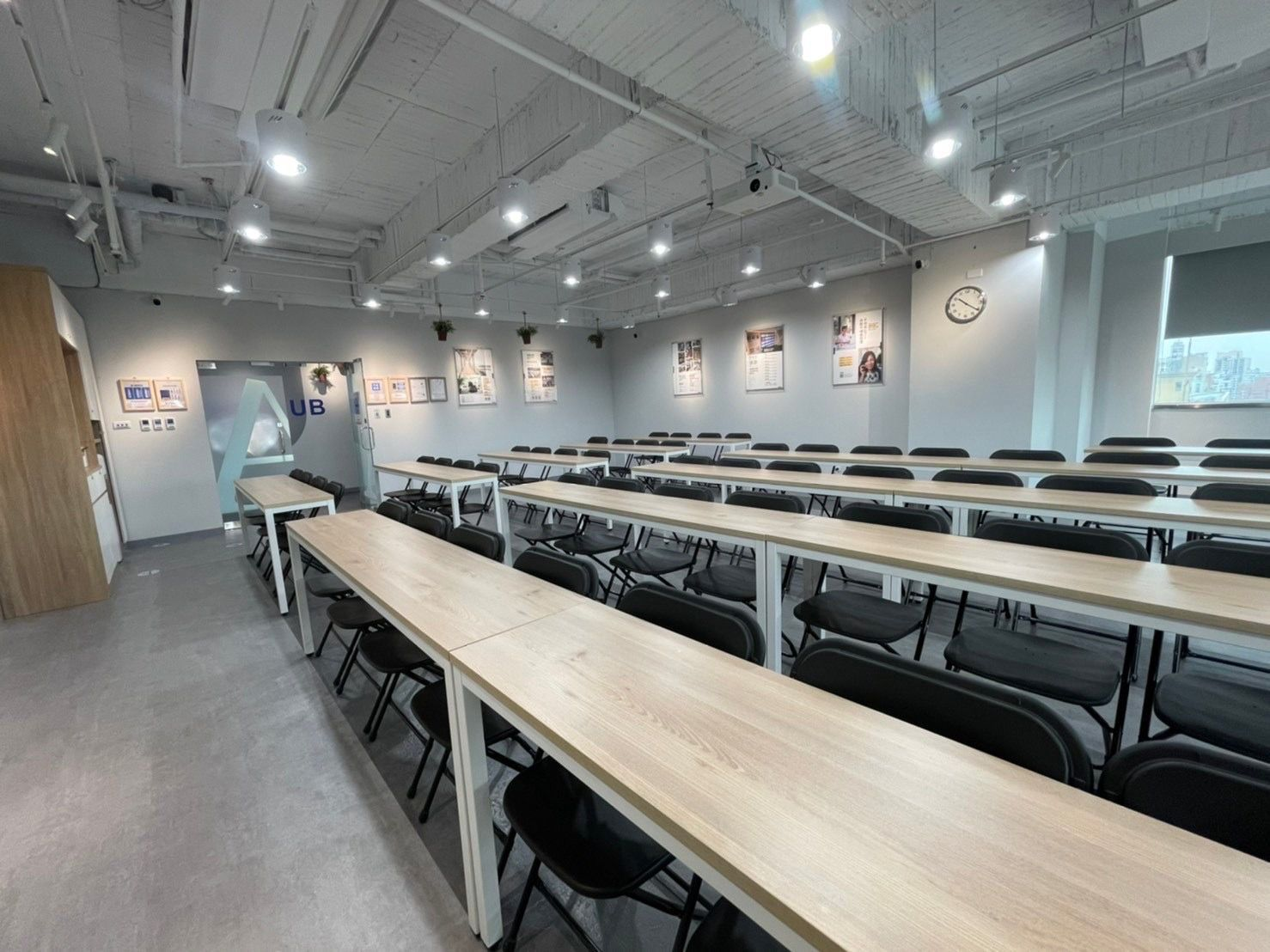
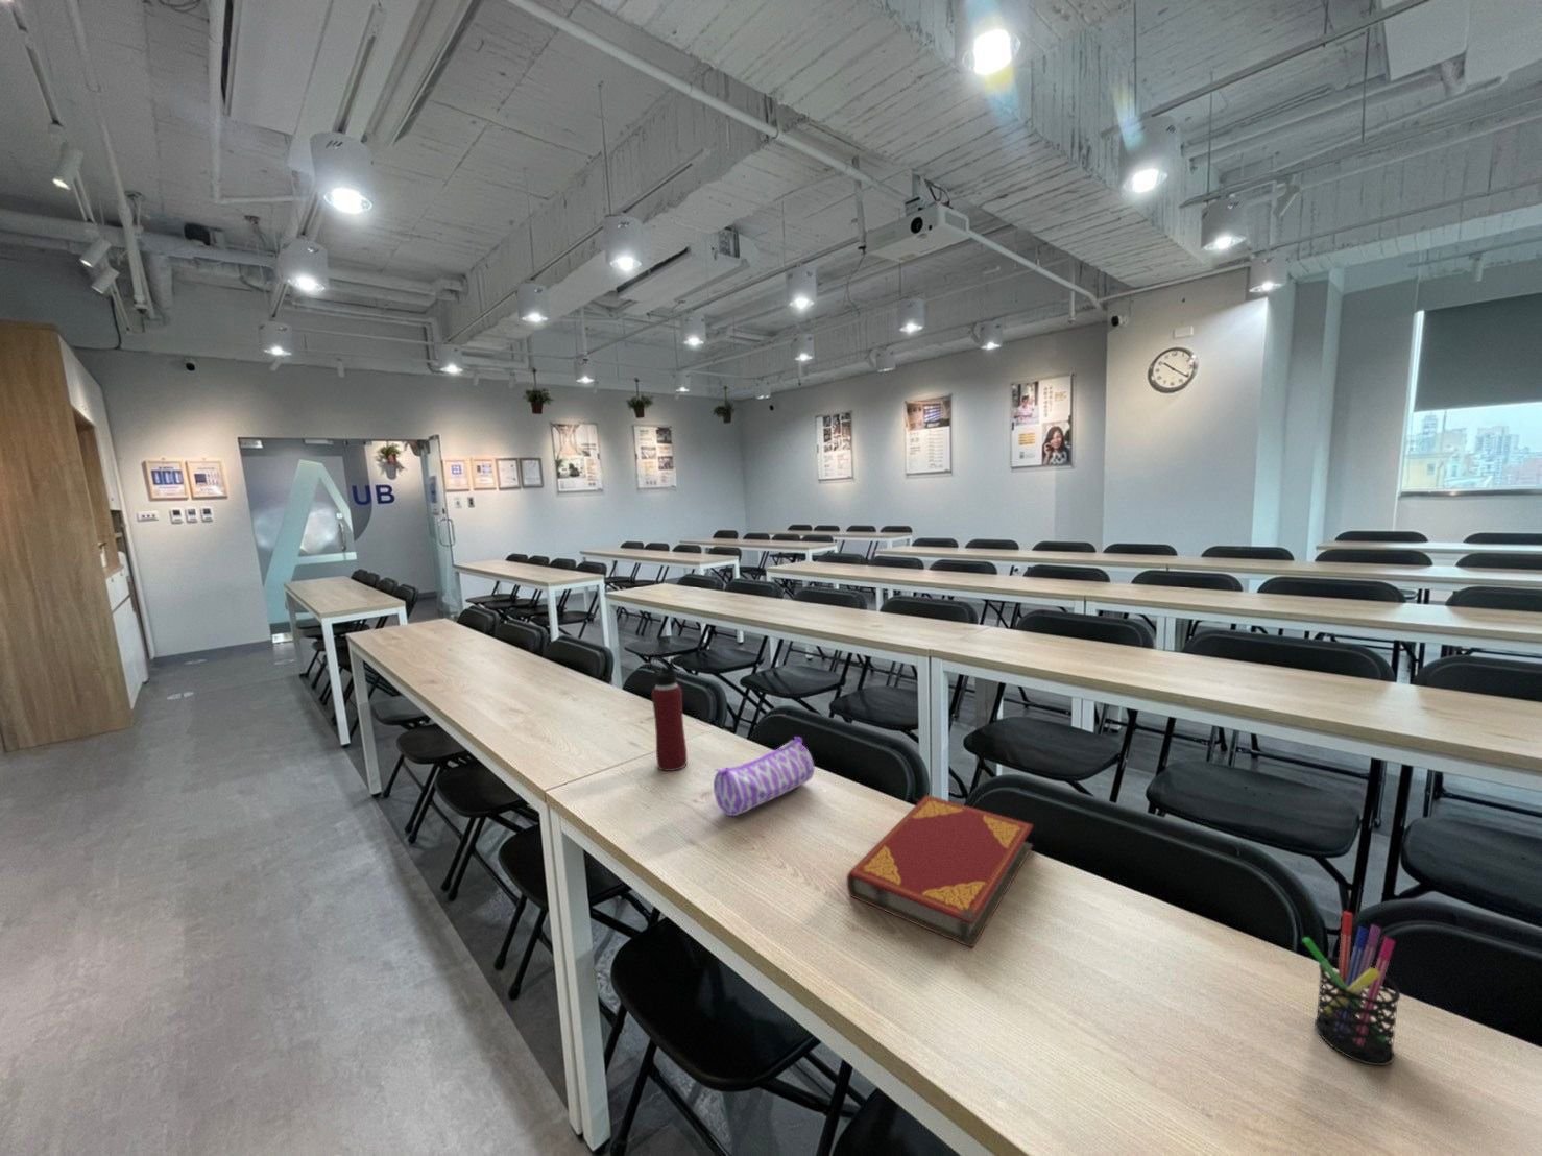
+ pen holder [1302,909,1401,1066]
+ water bottle [648,656,688,772]
+ hardback book [846,794,1034,950]
+ pencil case [713,736,815,817]
